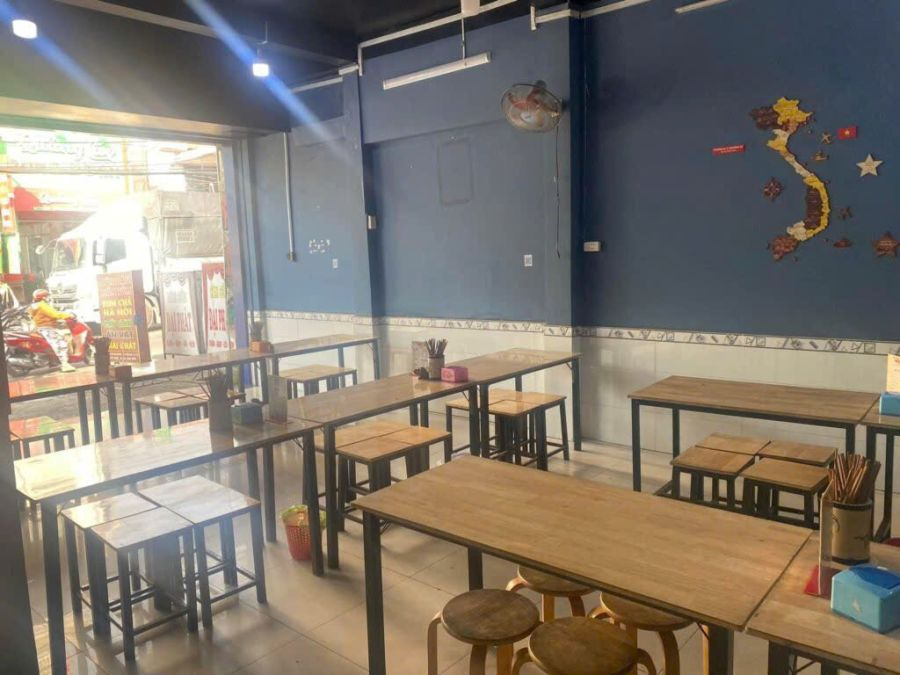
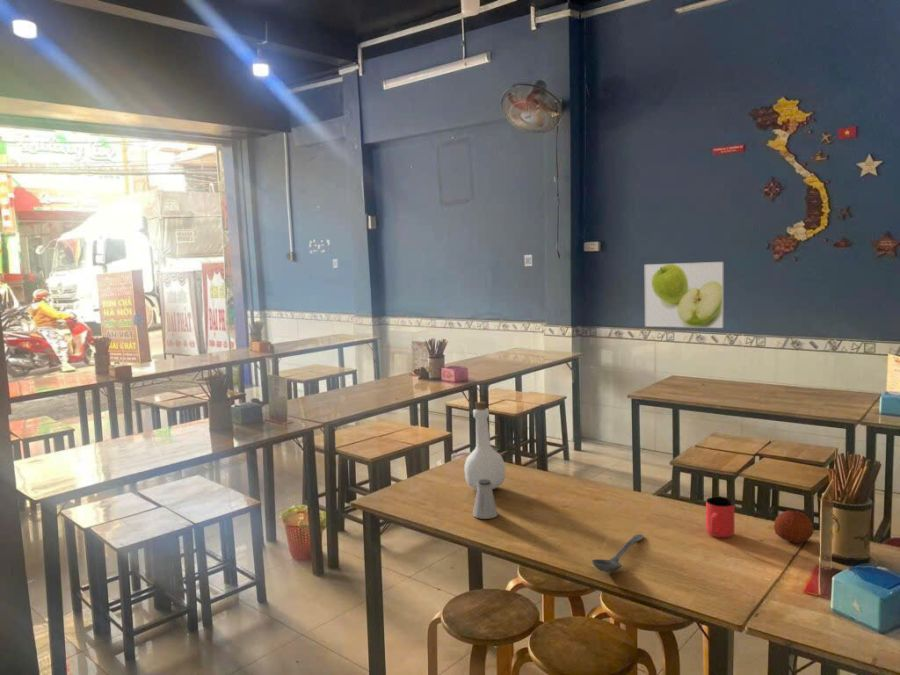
+ fruit [773,509,815,544]
+ cup [705,496,735,539]
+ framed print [643,261,725,329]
+ saltshaker [472,479,499,520]
+ bottle [464,401,506,490]
+ stirrer [591,533,645,573]
